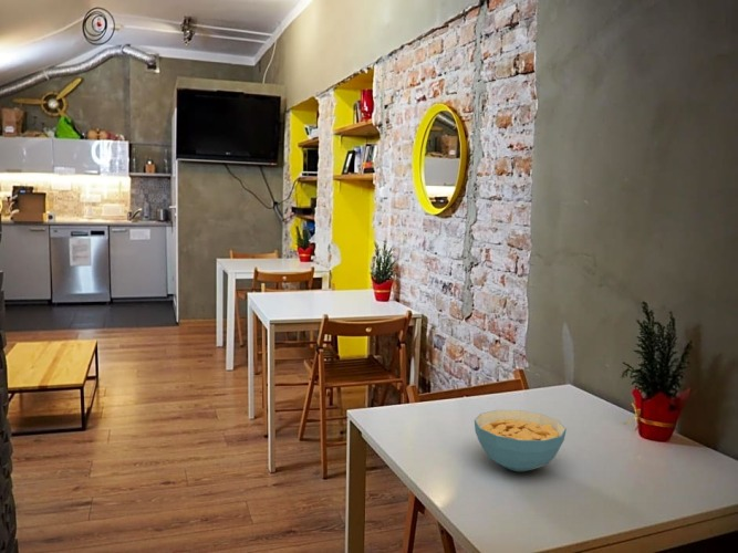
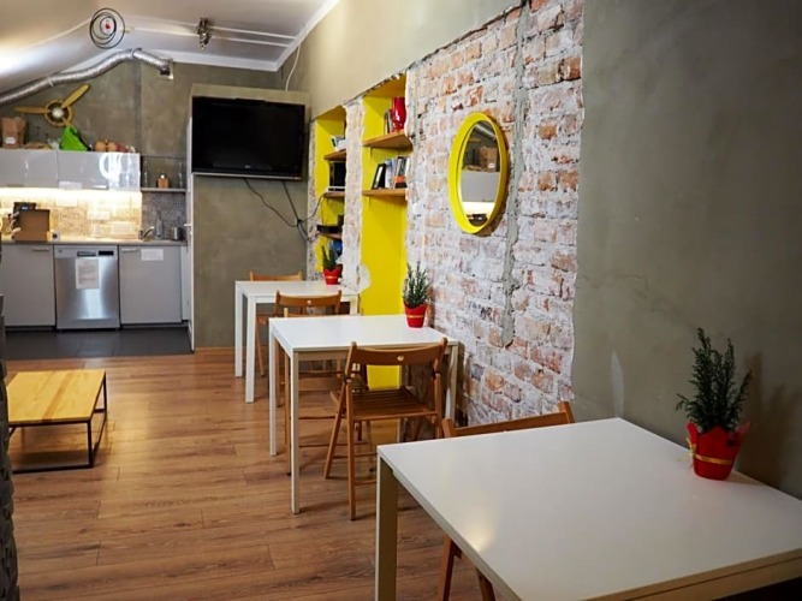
- cereal bowl [474,409,568,472]
